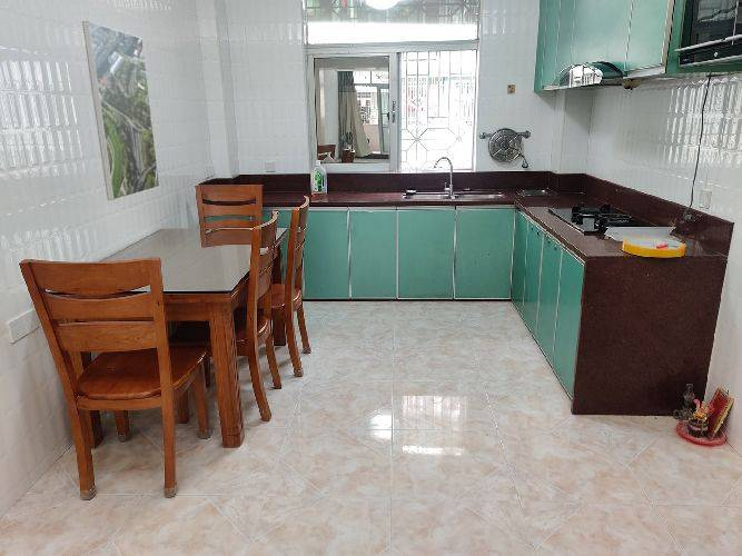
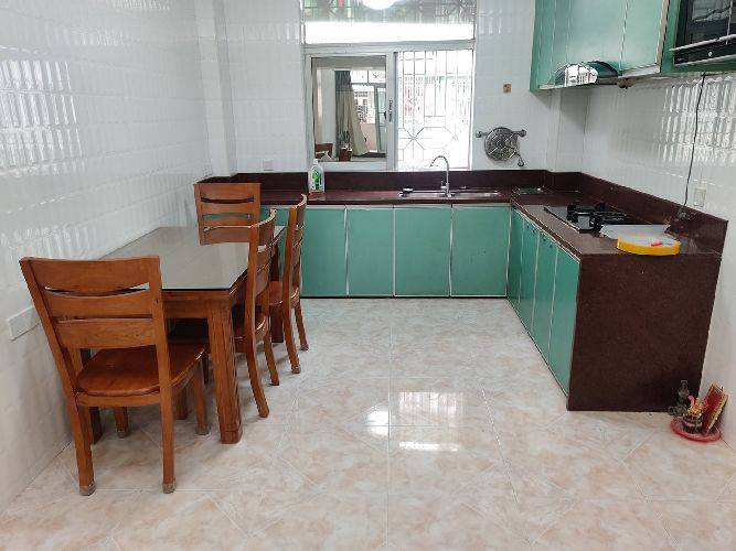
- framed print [81,20,160,201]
